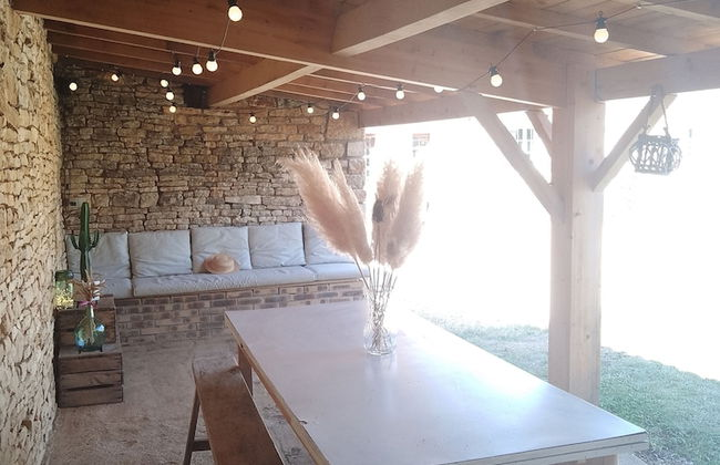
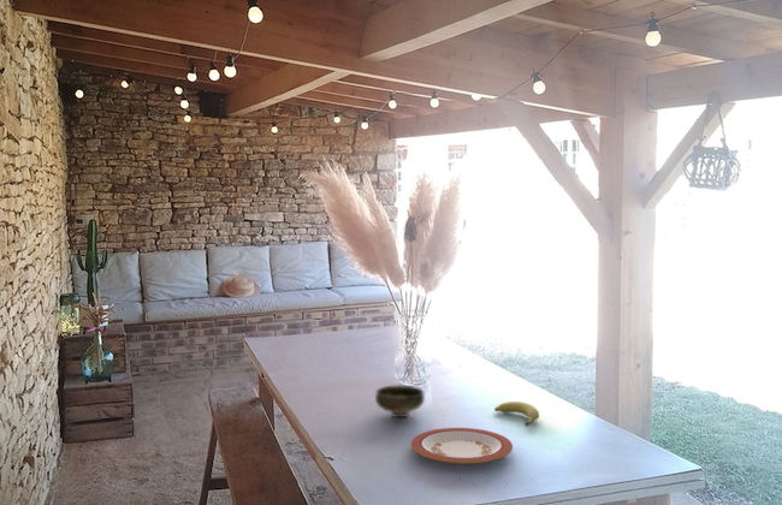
+ fruit [493,400,540,428]
+ bowl [374,384,426,418]
+ plate [410,427,514,465]
